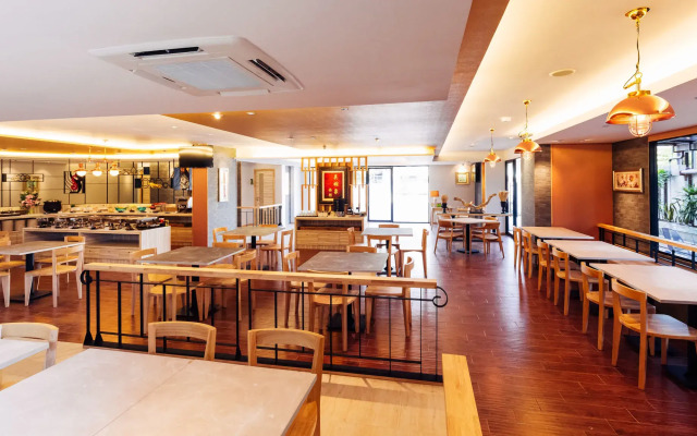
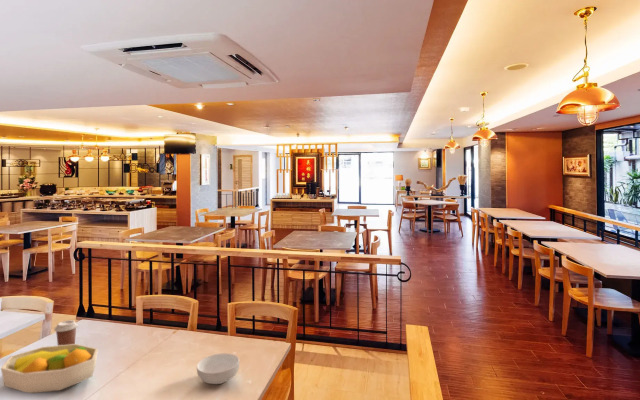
+ coffee cup [53,319,79,346]
+ cereal bowl [196,352,240,385]
+ fruit bowl [0,343,99,394]
